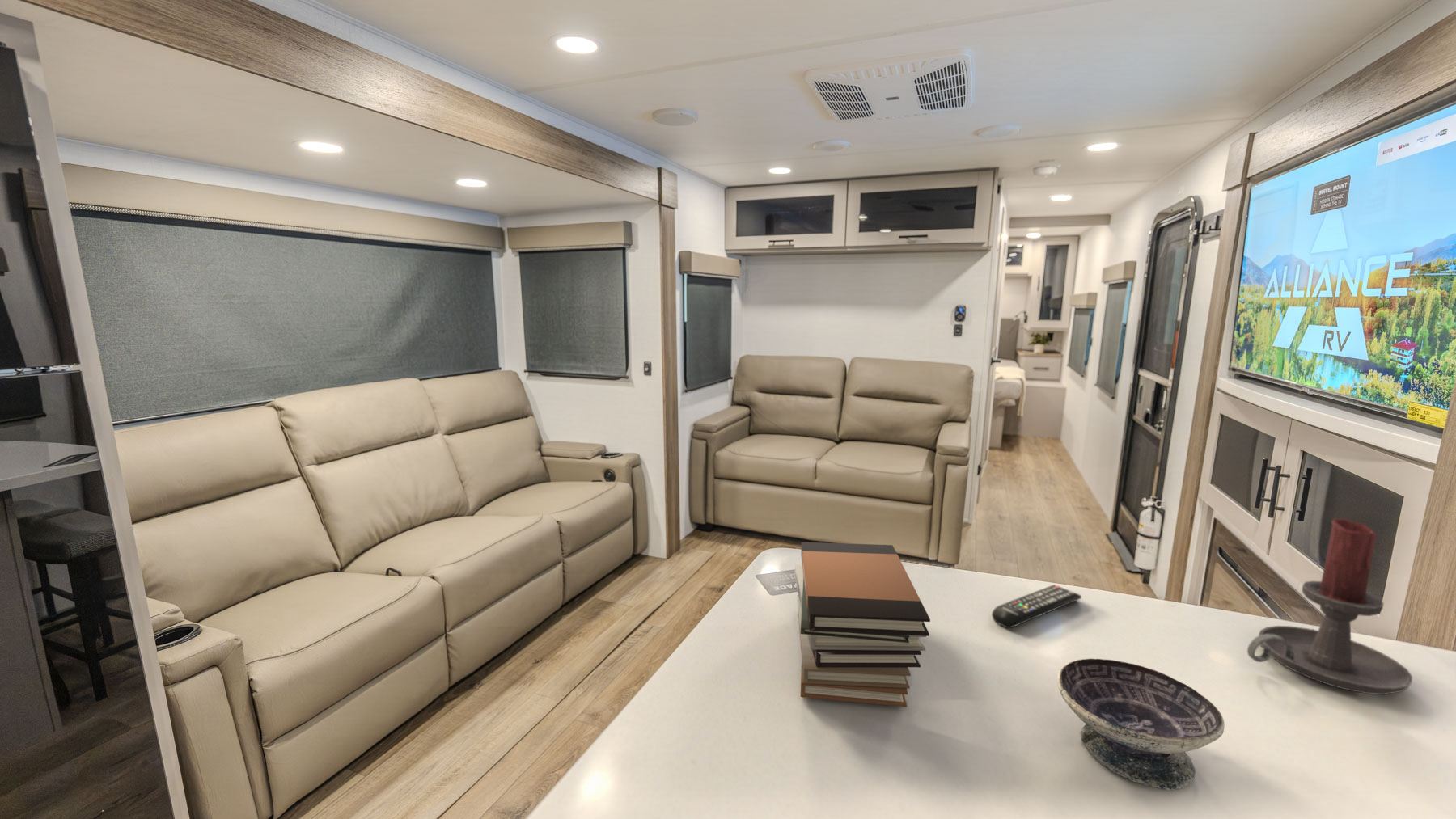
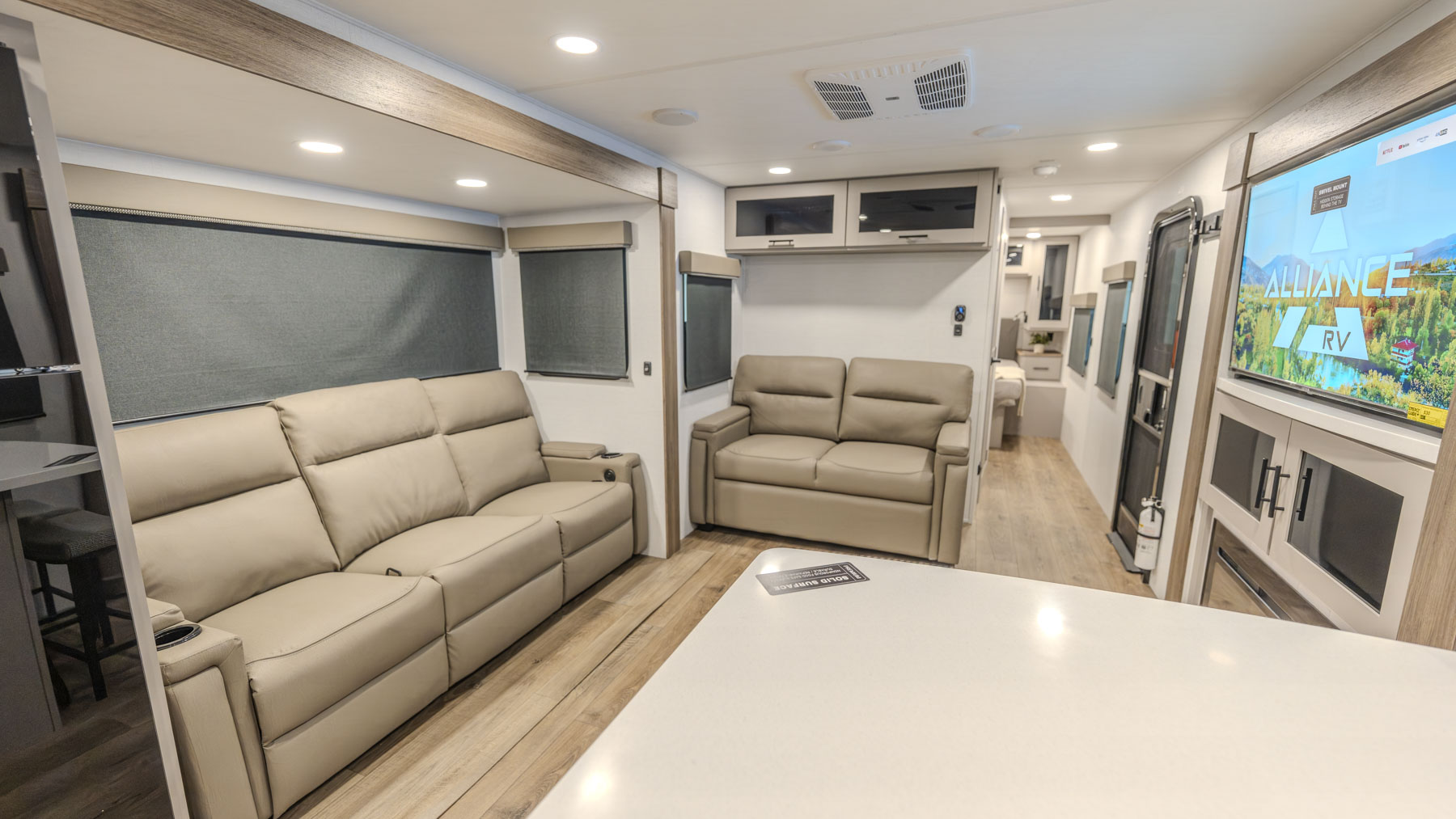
- candle holder [1246,517,1413,695]
- book stack [794,542,931,707]
- bowl [1056,658,1225,791]
- remote control [991,584,1082,629]
